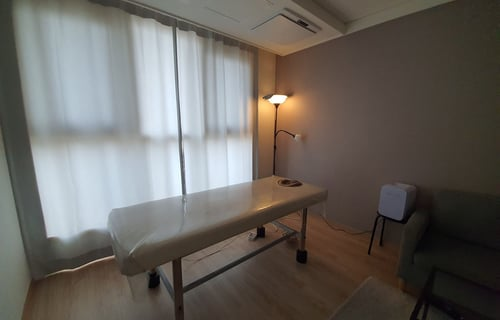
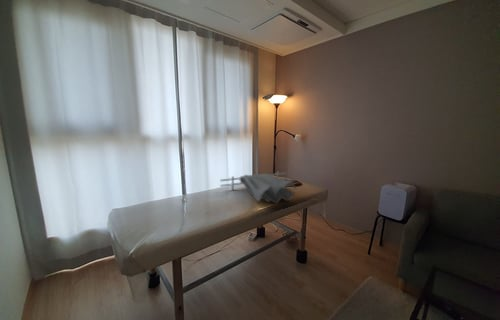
+ dishtowel [219,170,298,205]
